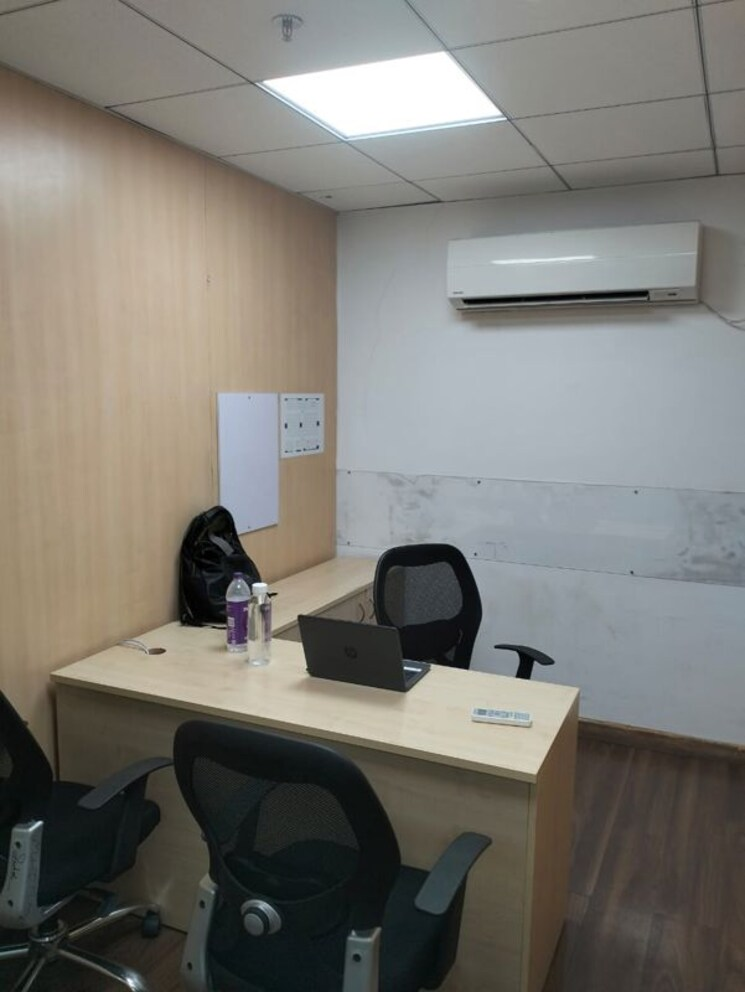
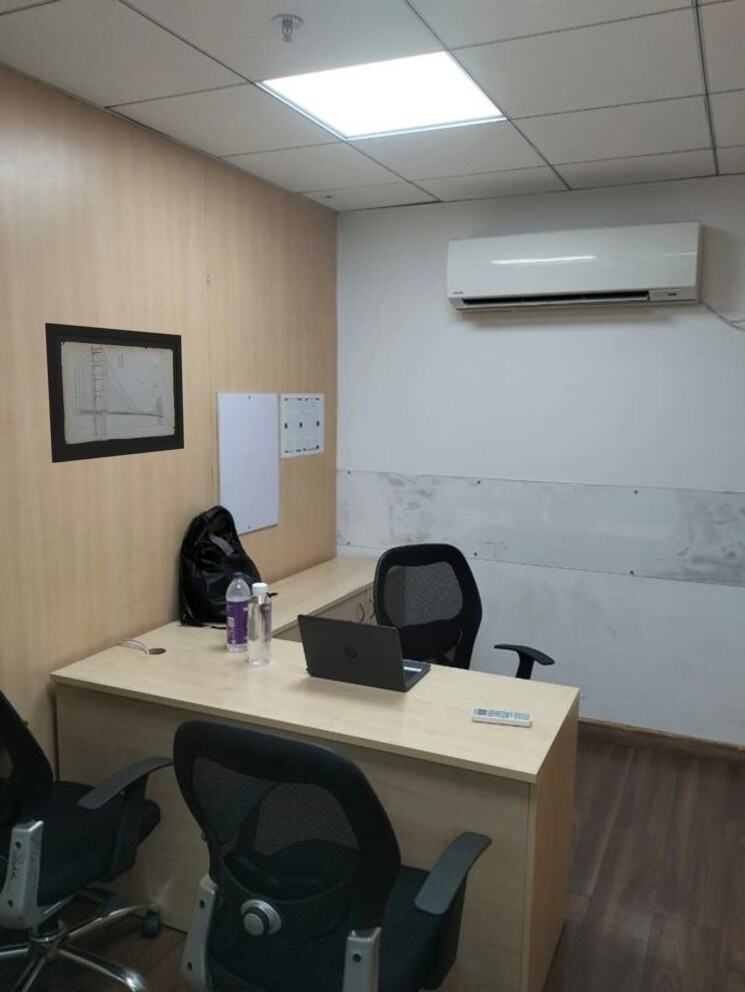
+ wall art [44,322,185,464]
